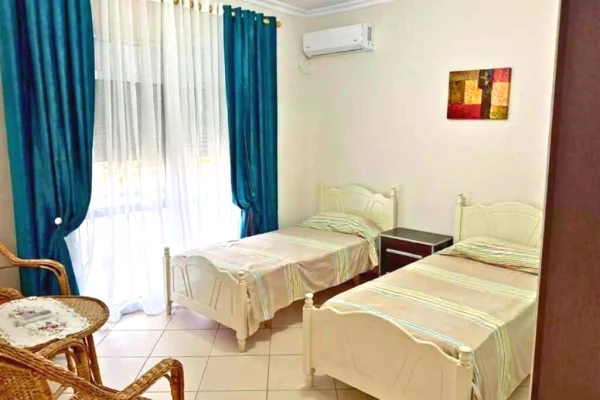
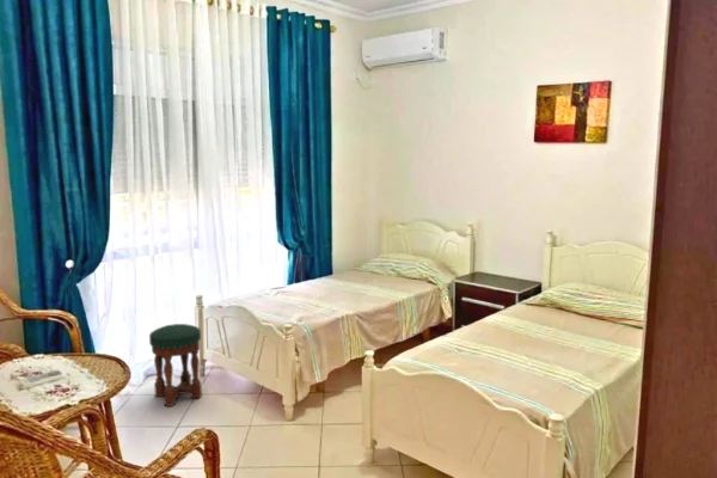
+ stool [148,323,203,407]
